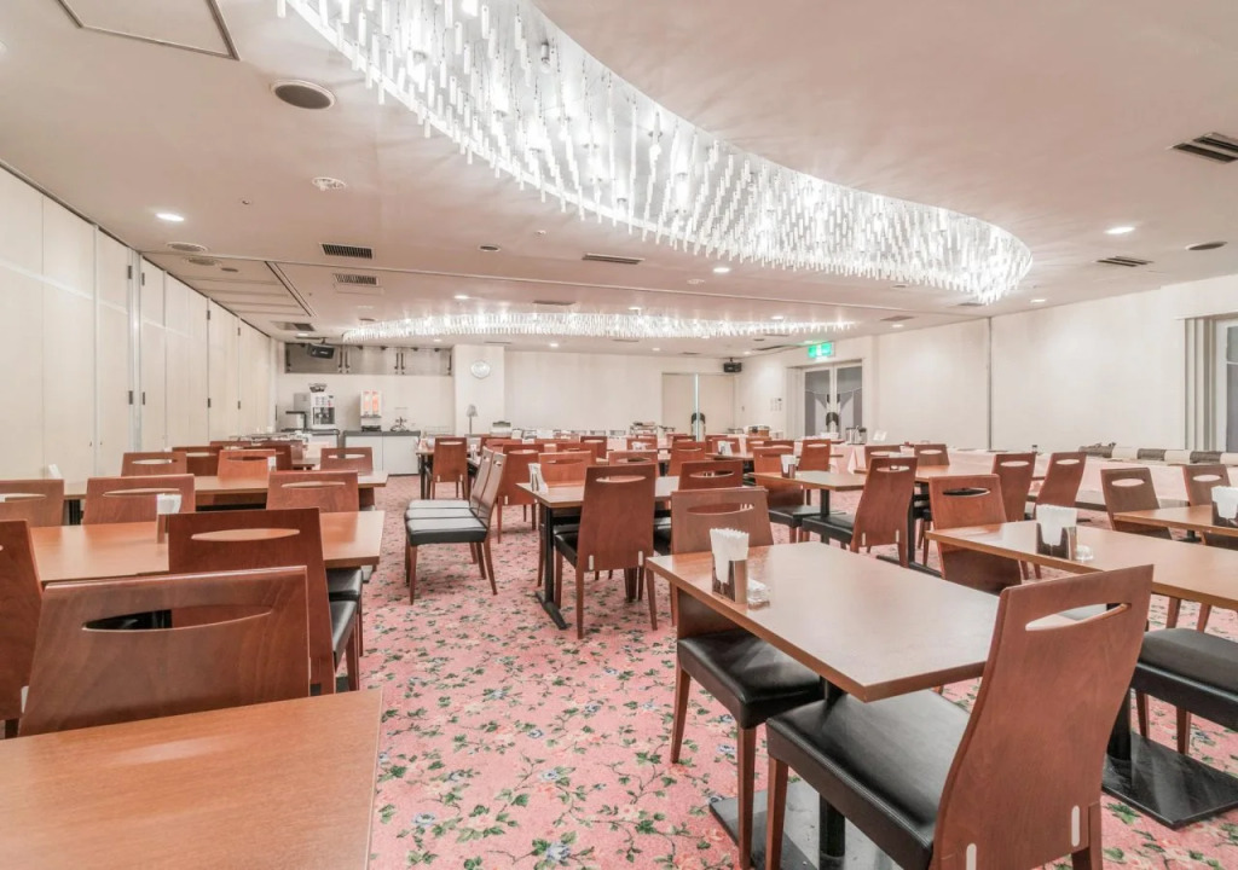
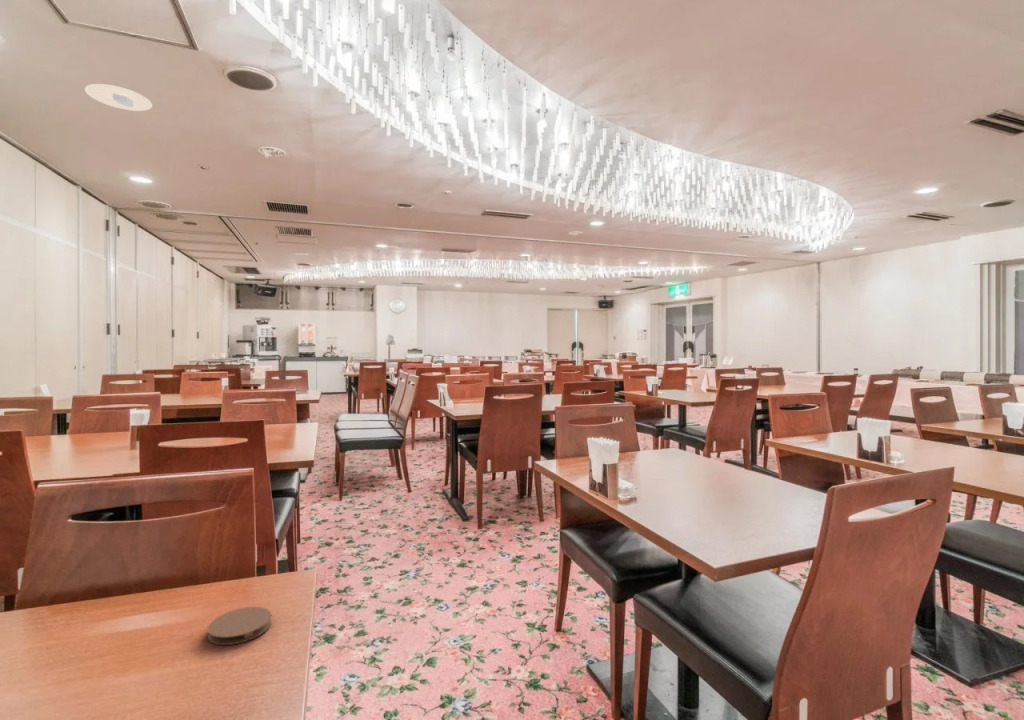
+ recessed light [84,83,153,112]
+ coaster [207,606,273,646]
